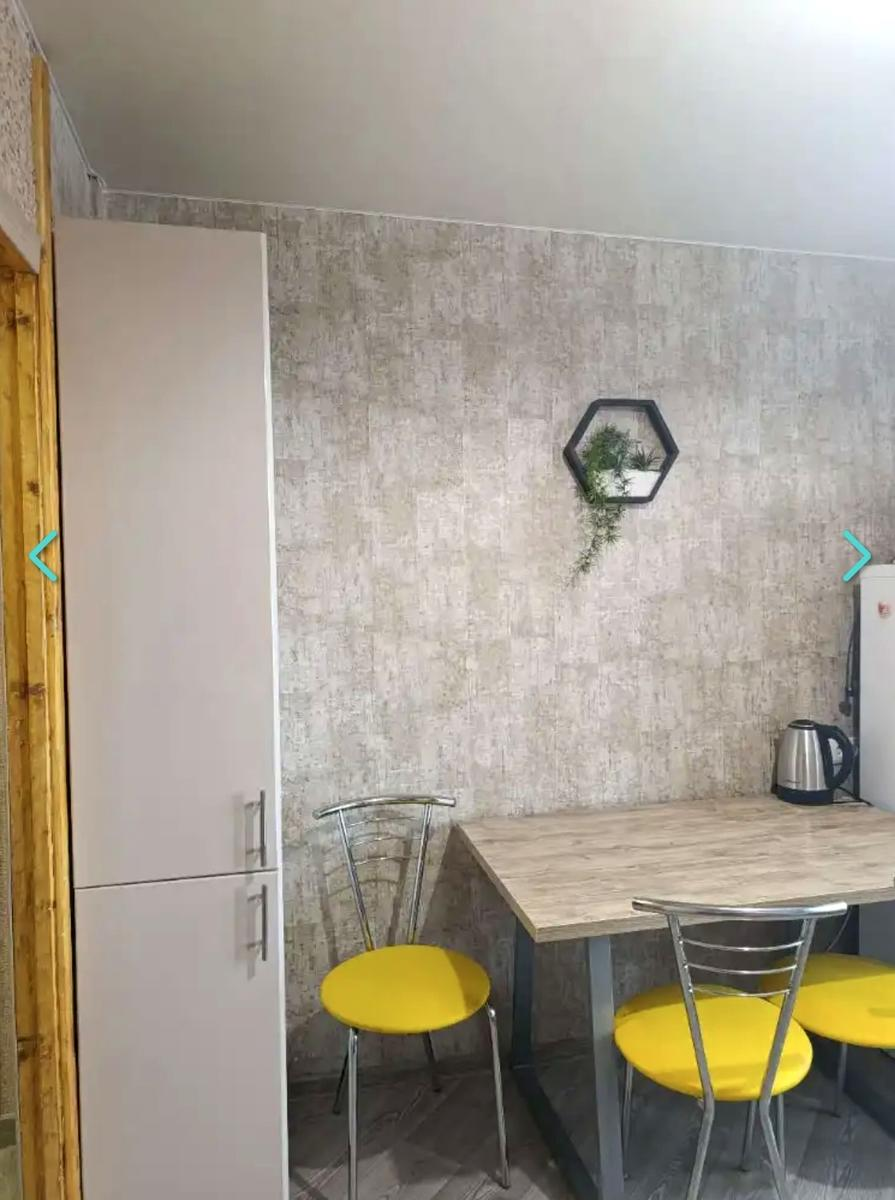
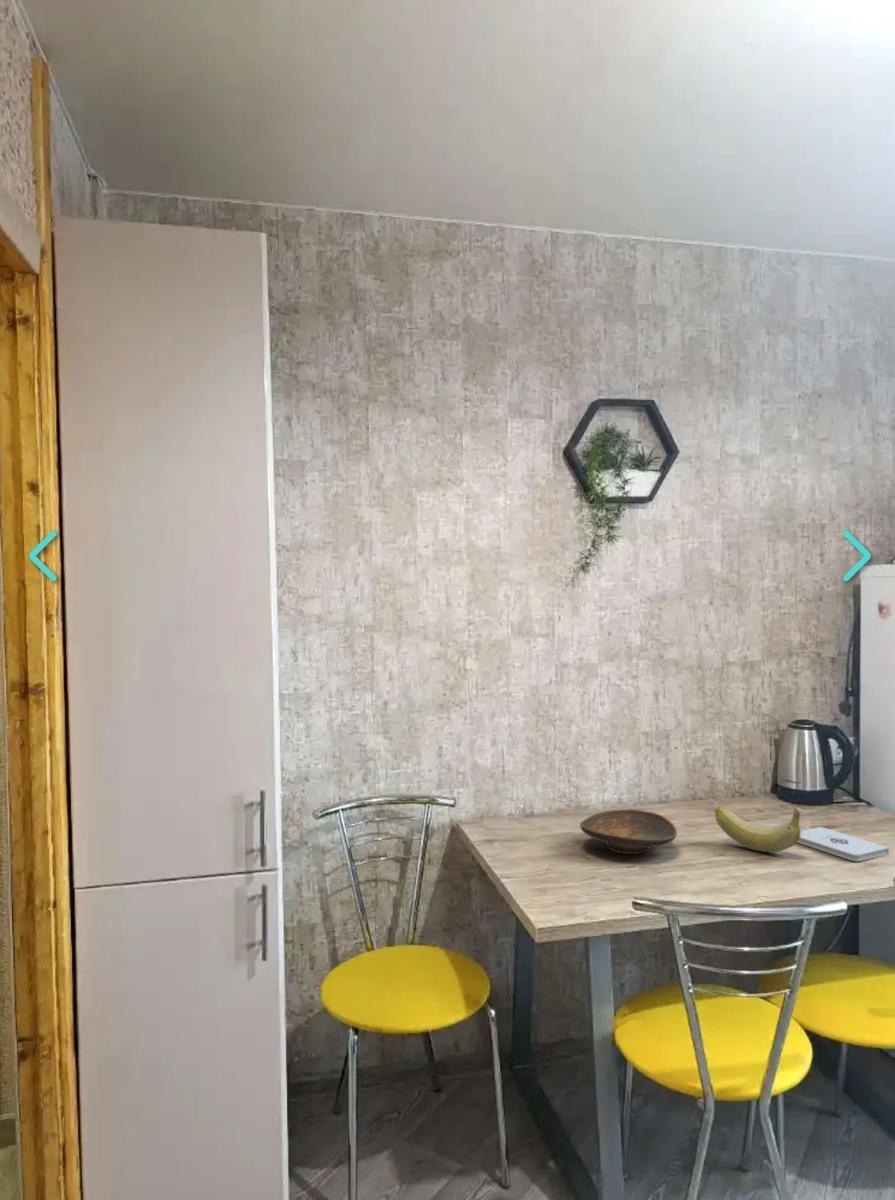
+ banana [714,805,804,853]
+ decorative bowl [579,808,678,855]
+ notepad [796,826,890,862]
